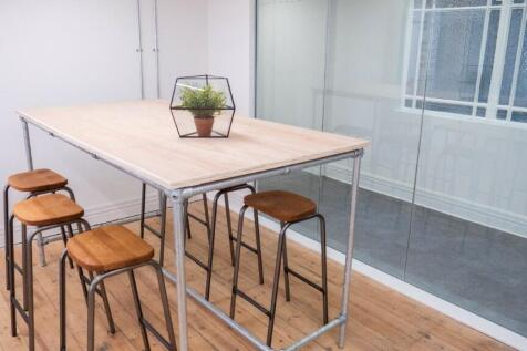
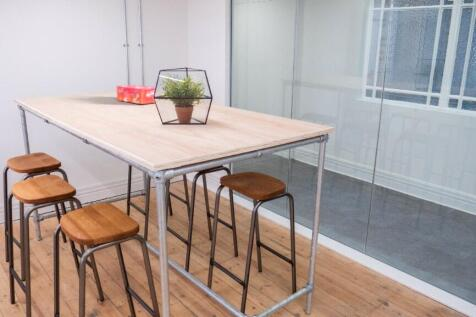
+ tissue box [116,84,156,105]
